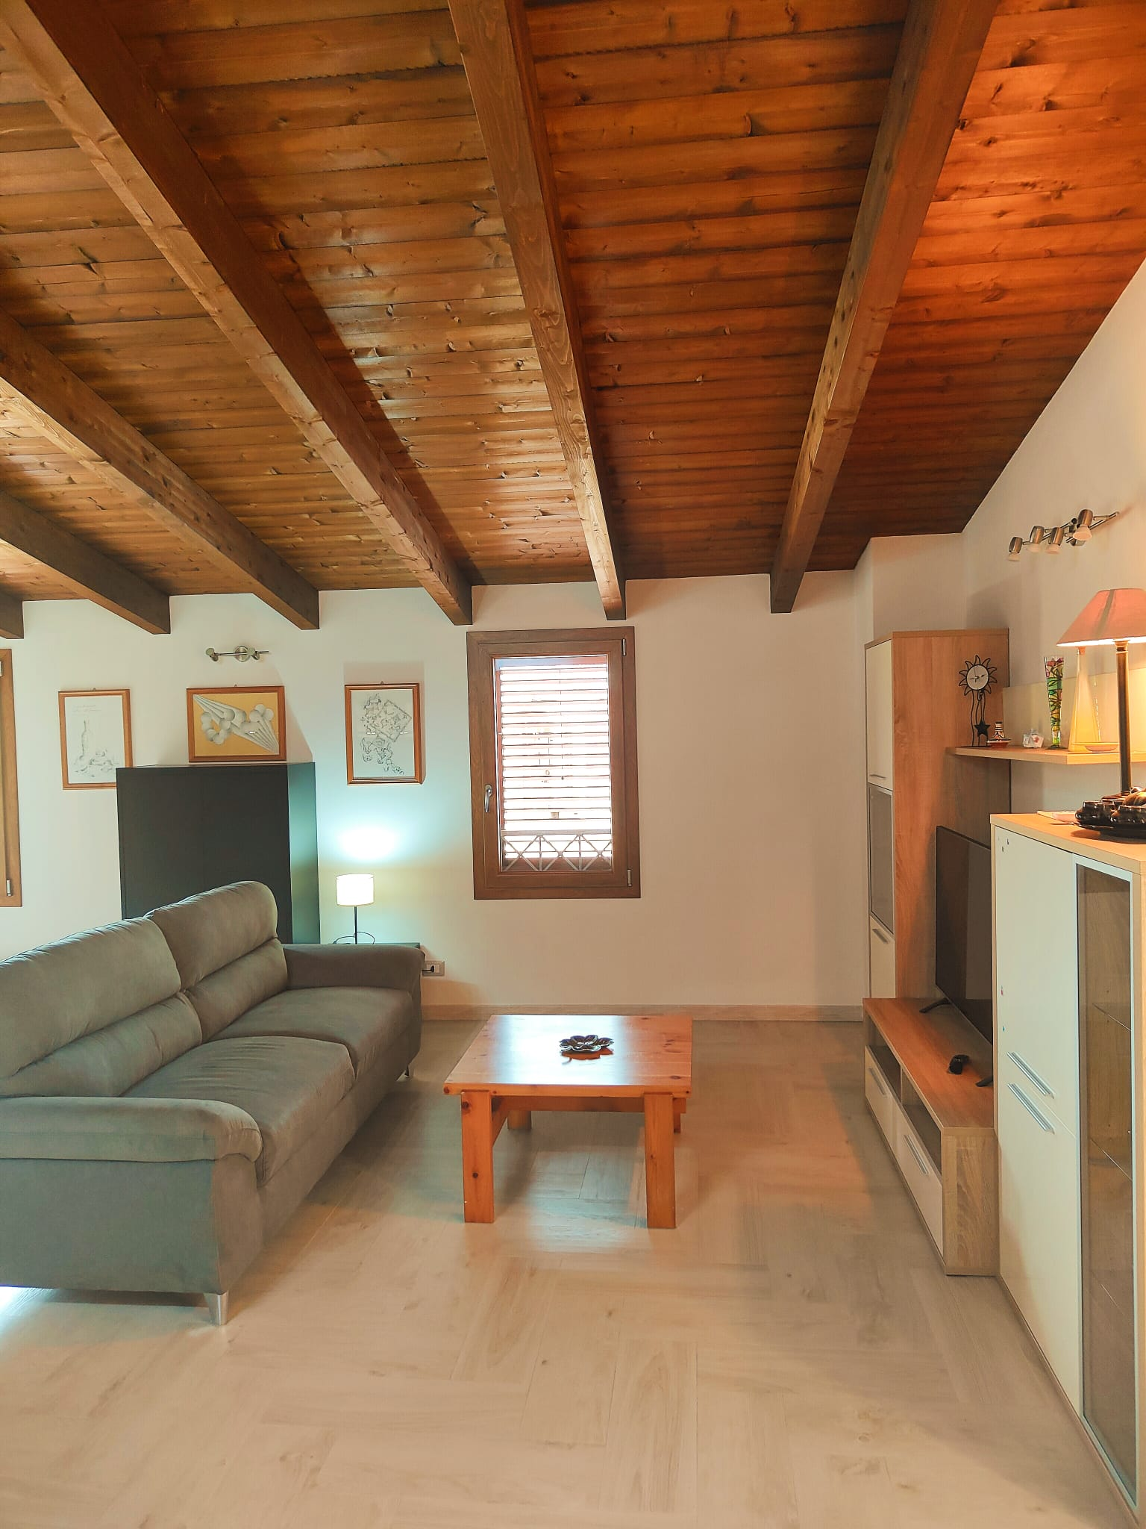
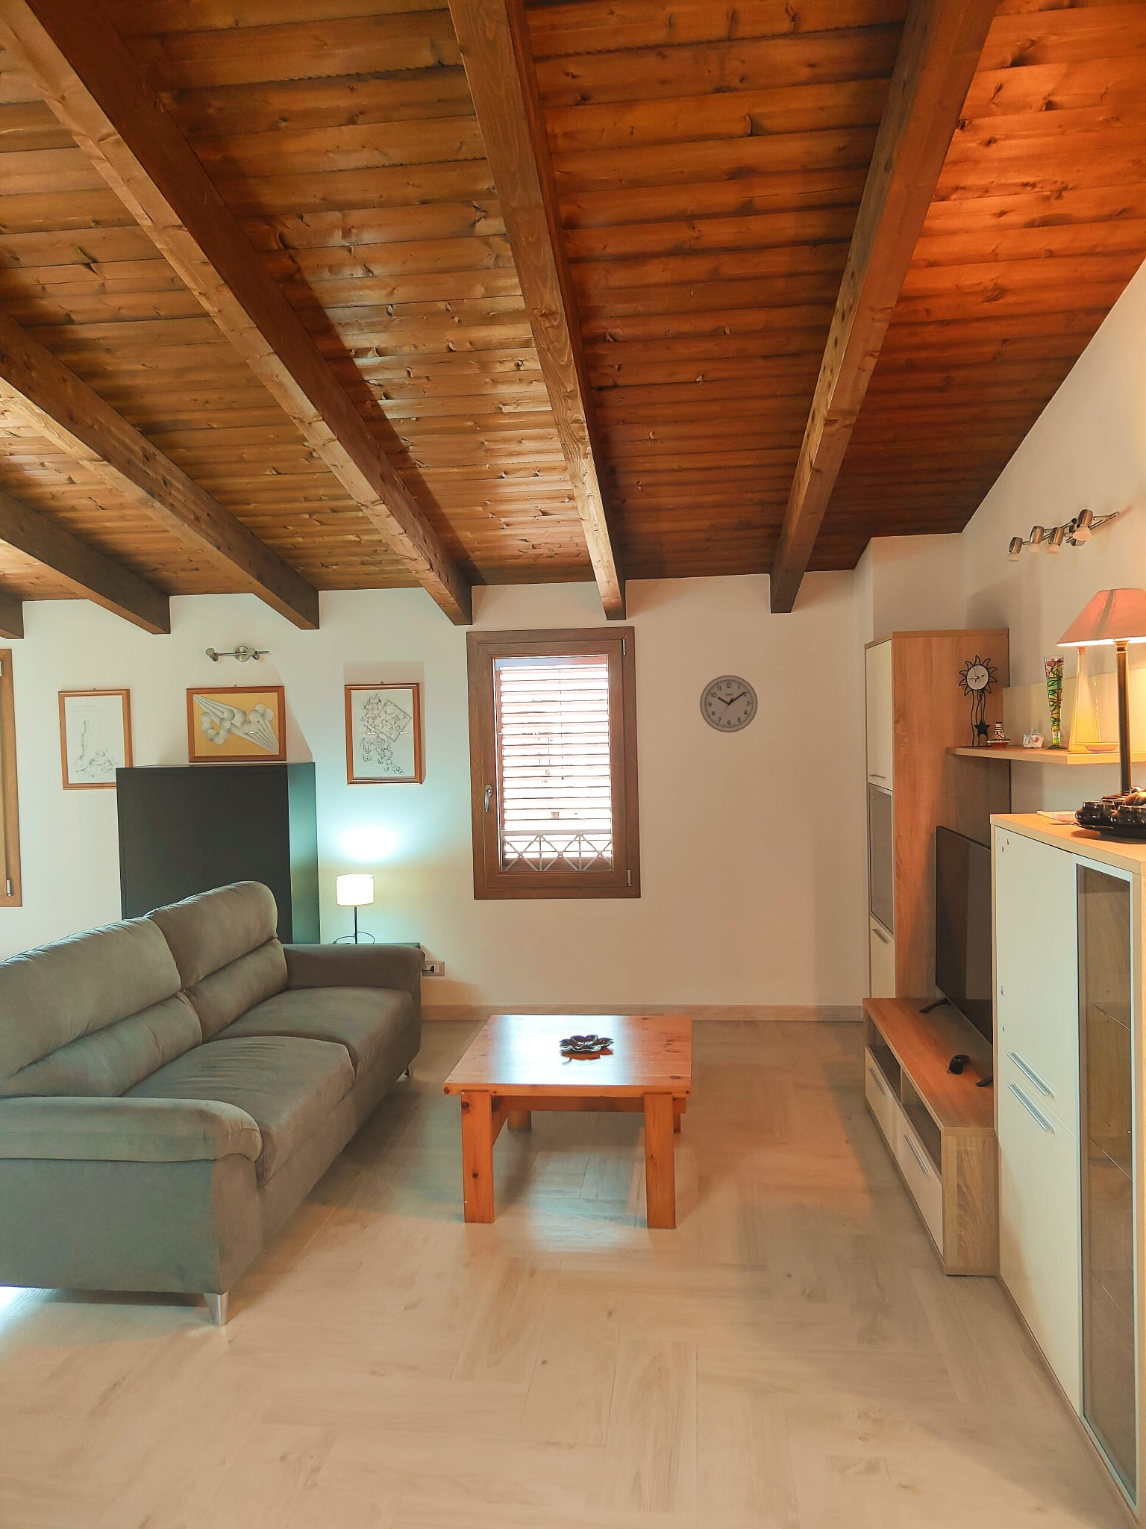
+ wall clock [699,674,758,733]
